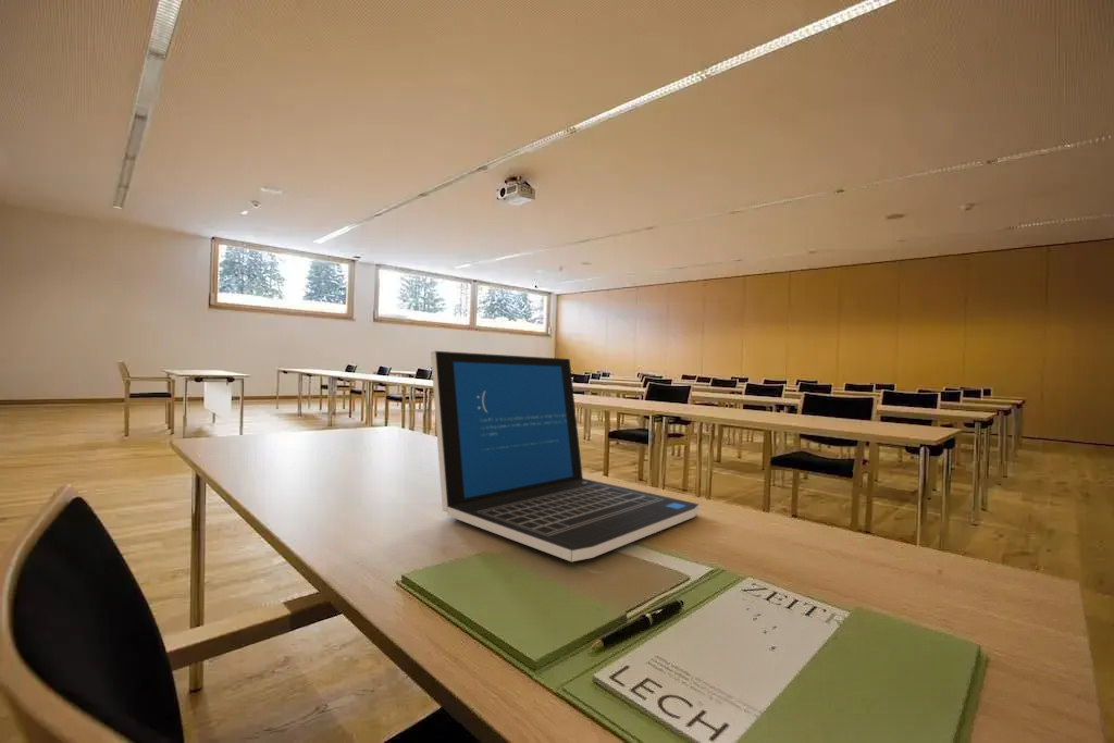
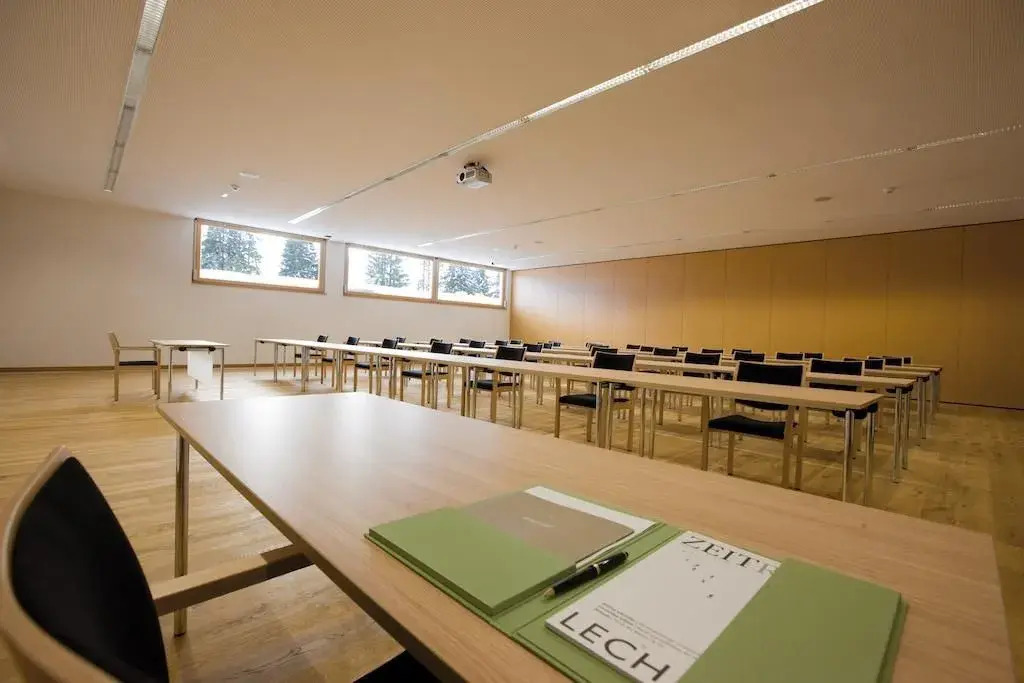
- laptop [430,350,700,562]
